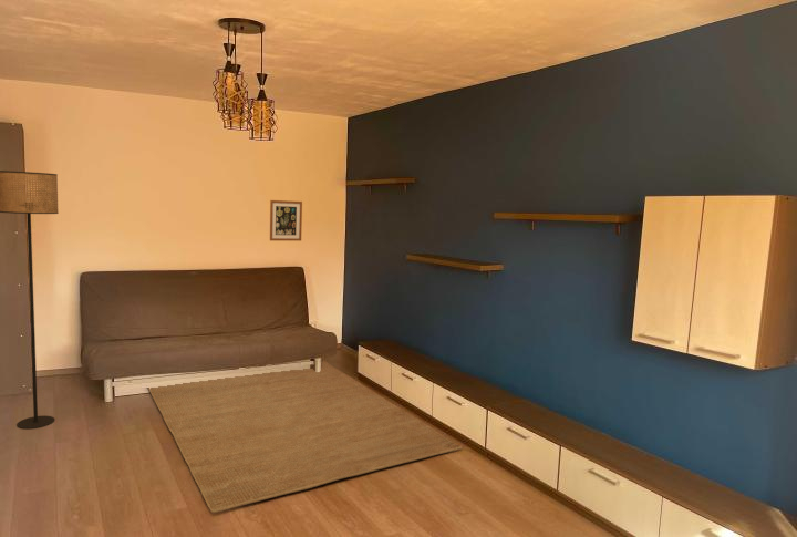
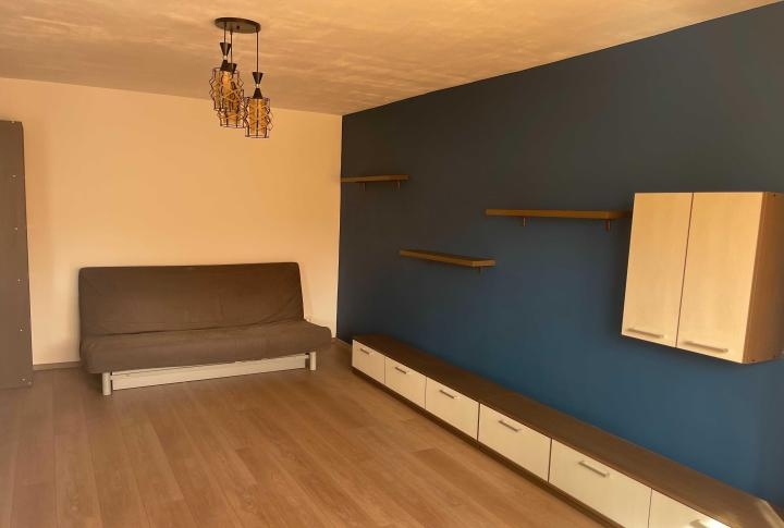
- wall art [269,199,303,242]
- floor lamp [0,169,60,431]
- rug [147,360,463,514]
